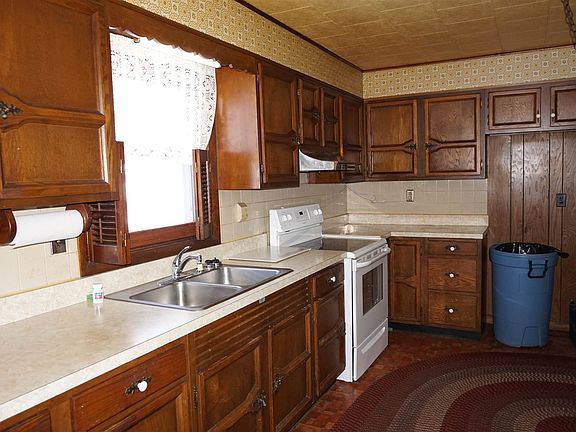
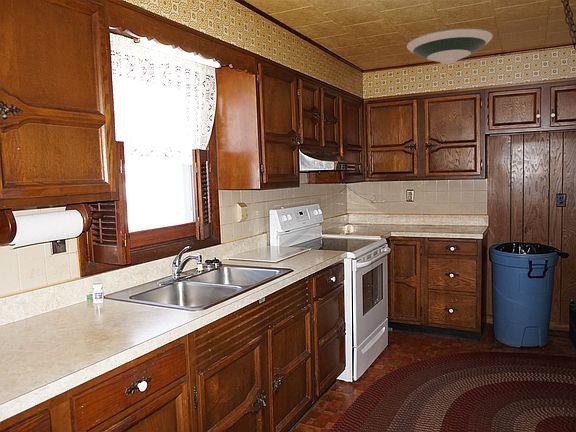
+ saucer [406,28,494,65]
